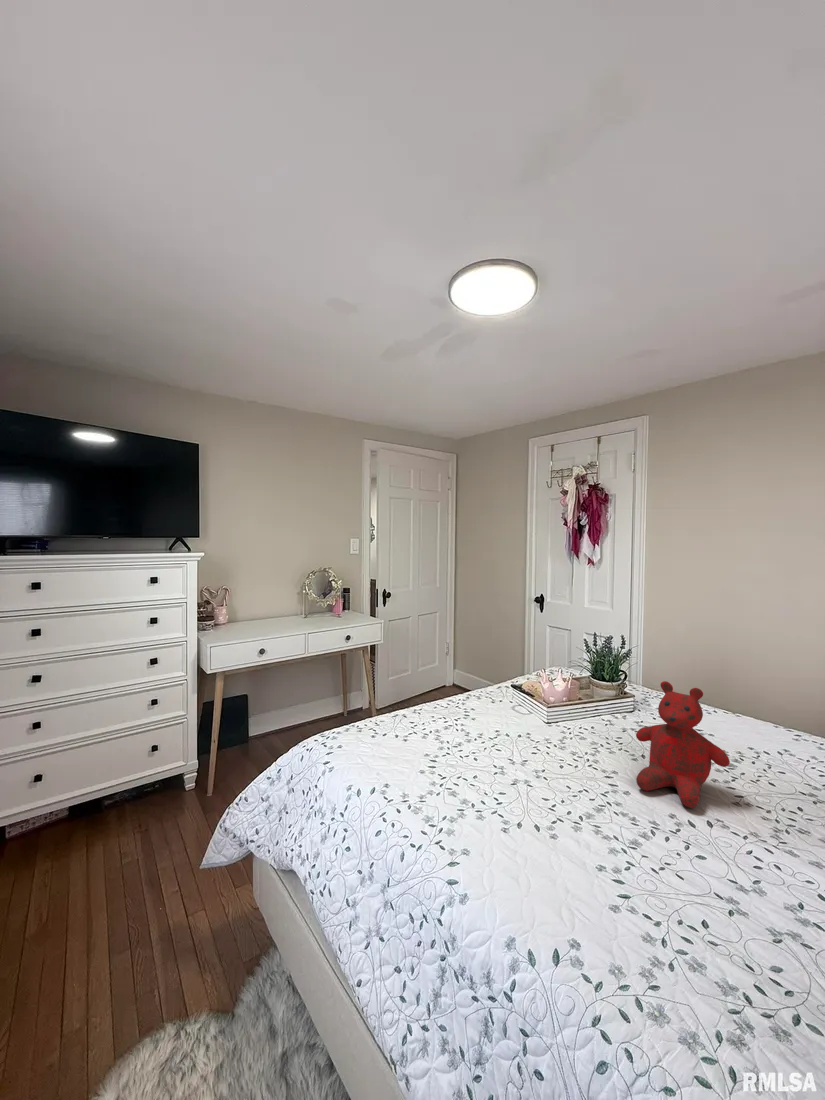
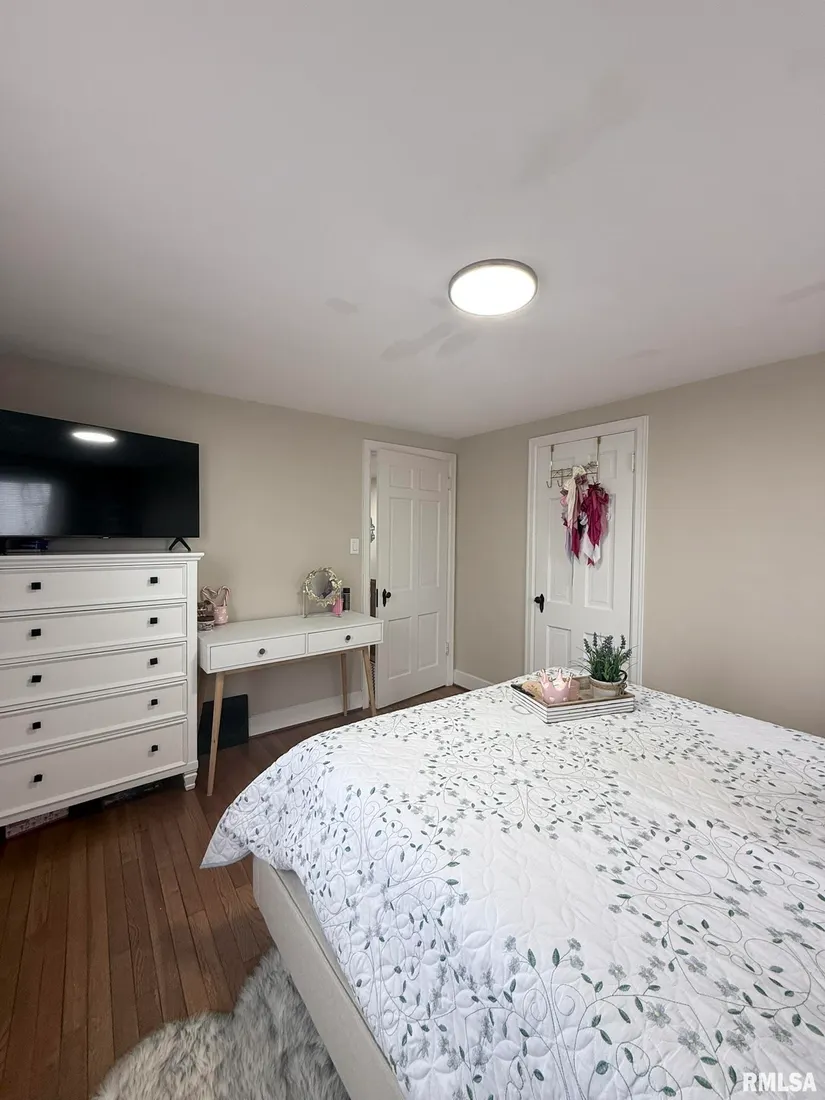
- teddy bear [635,680,731,809]
